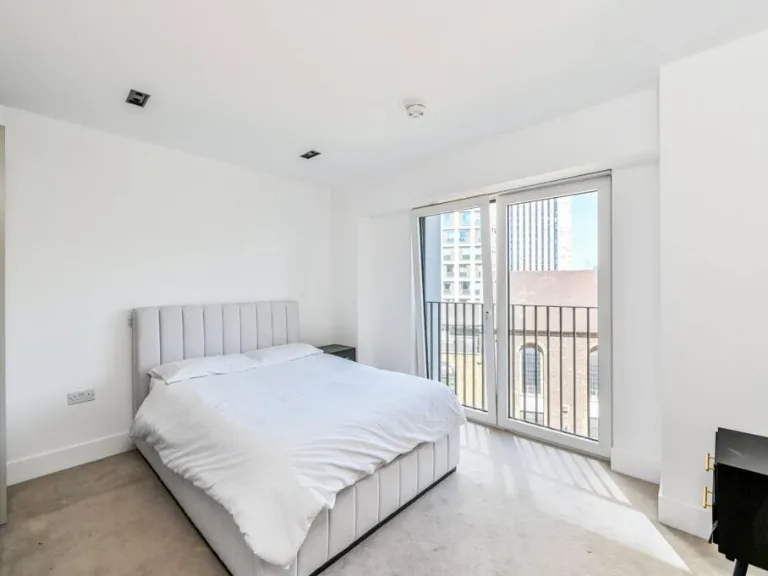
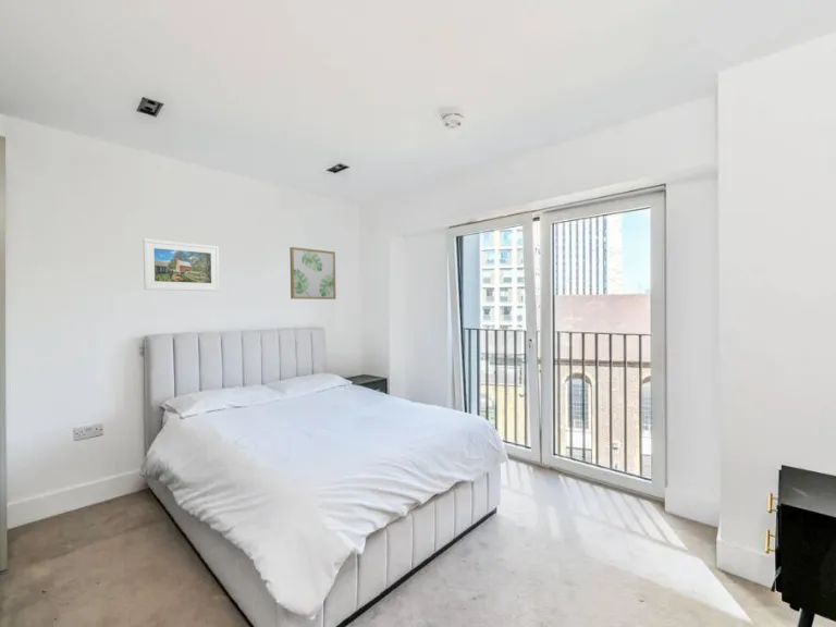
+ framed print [143,237,221,292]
+ wall art [288,246,337,300]
